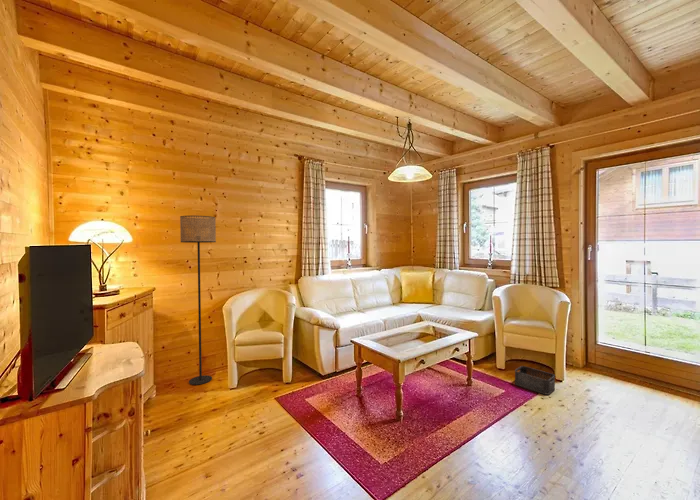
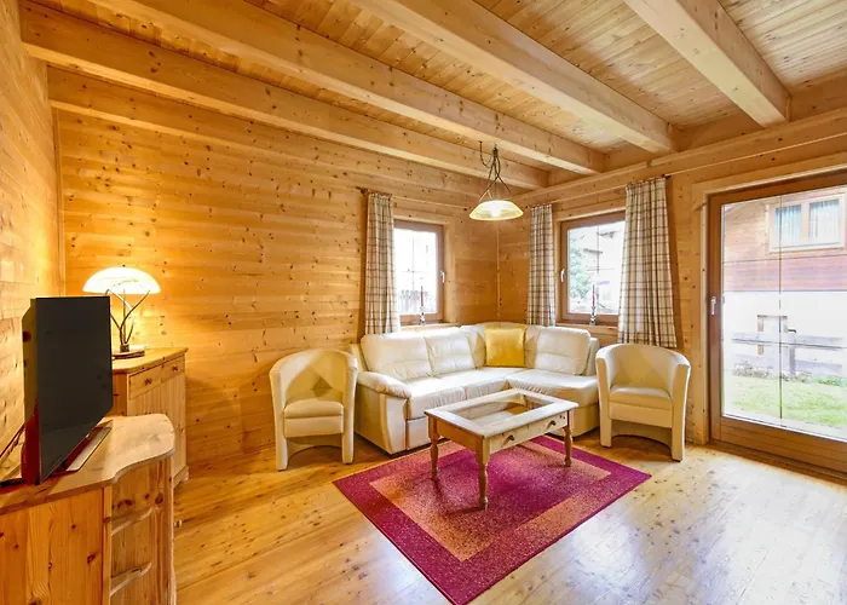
- floor lamp [179,215,217,386]
- storage bin [514,365,556,396]
